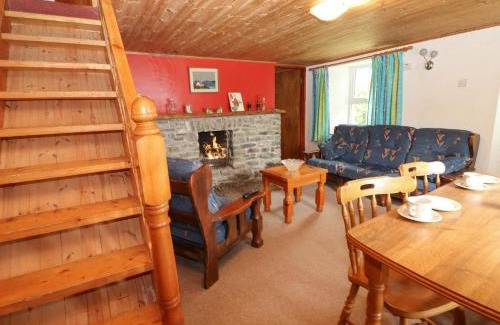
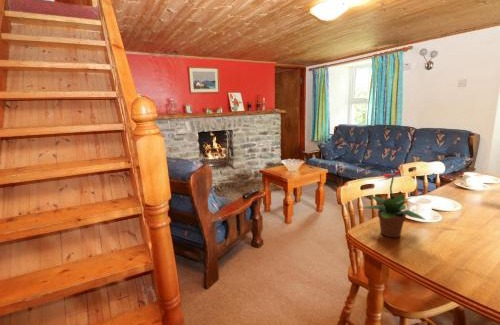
+ potted flower [362,166,427,238]
